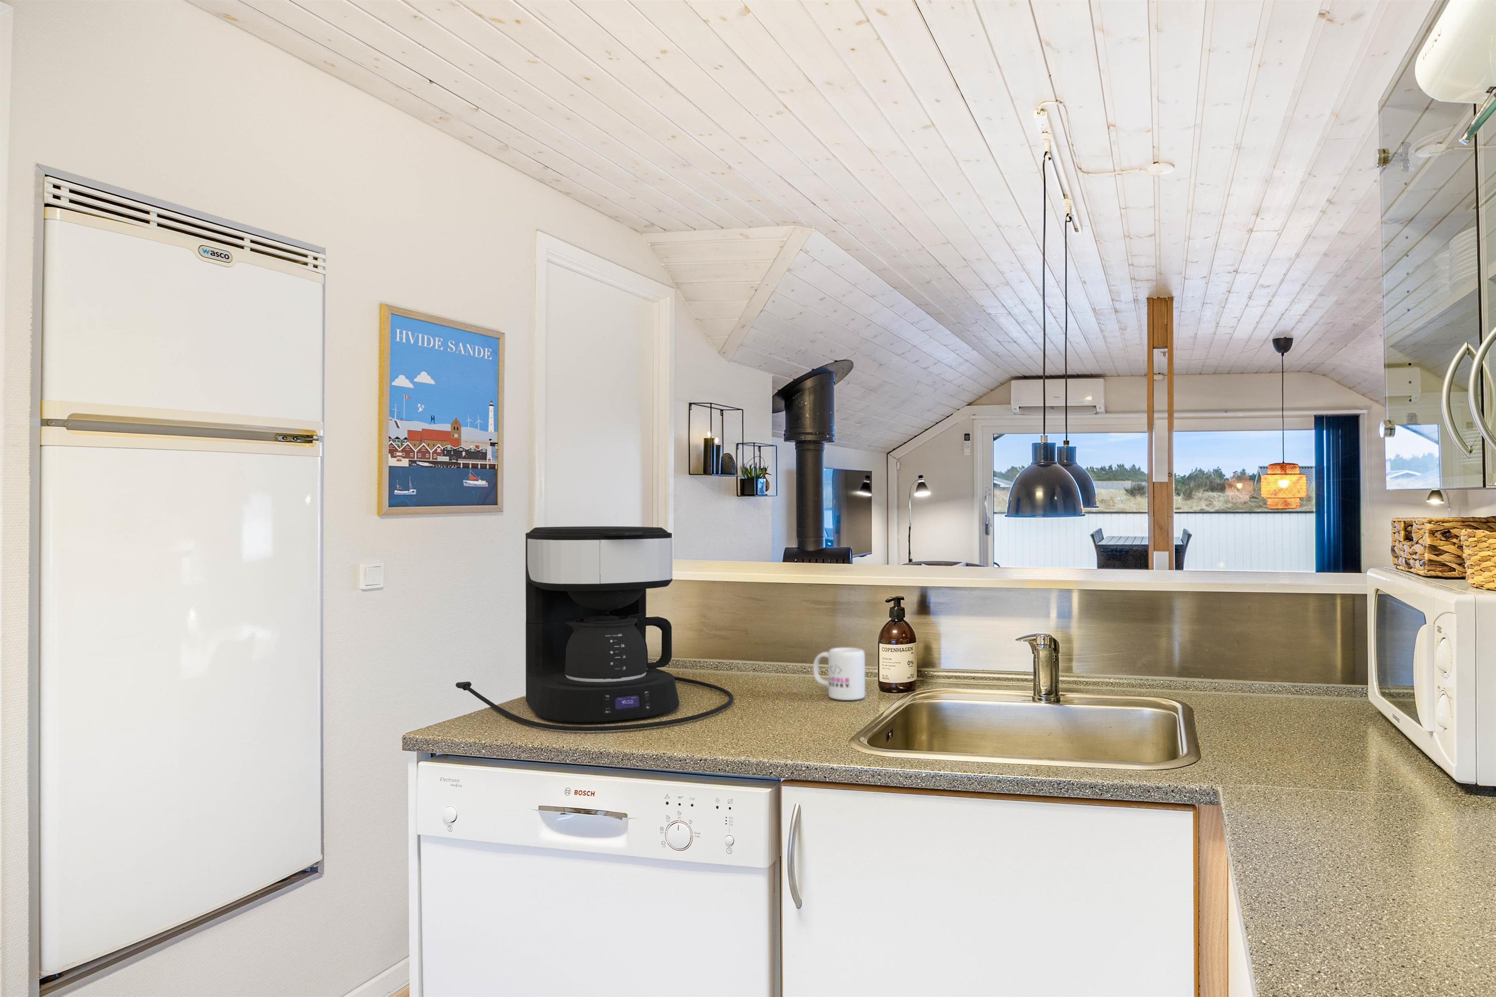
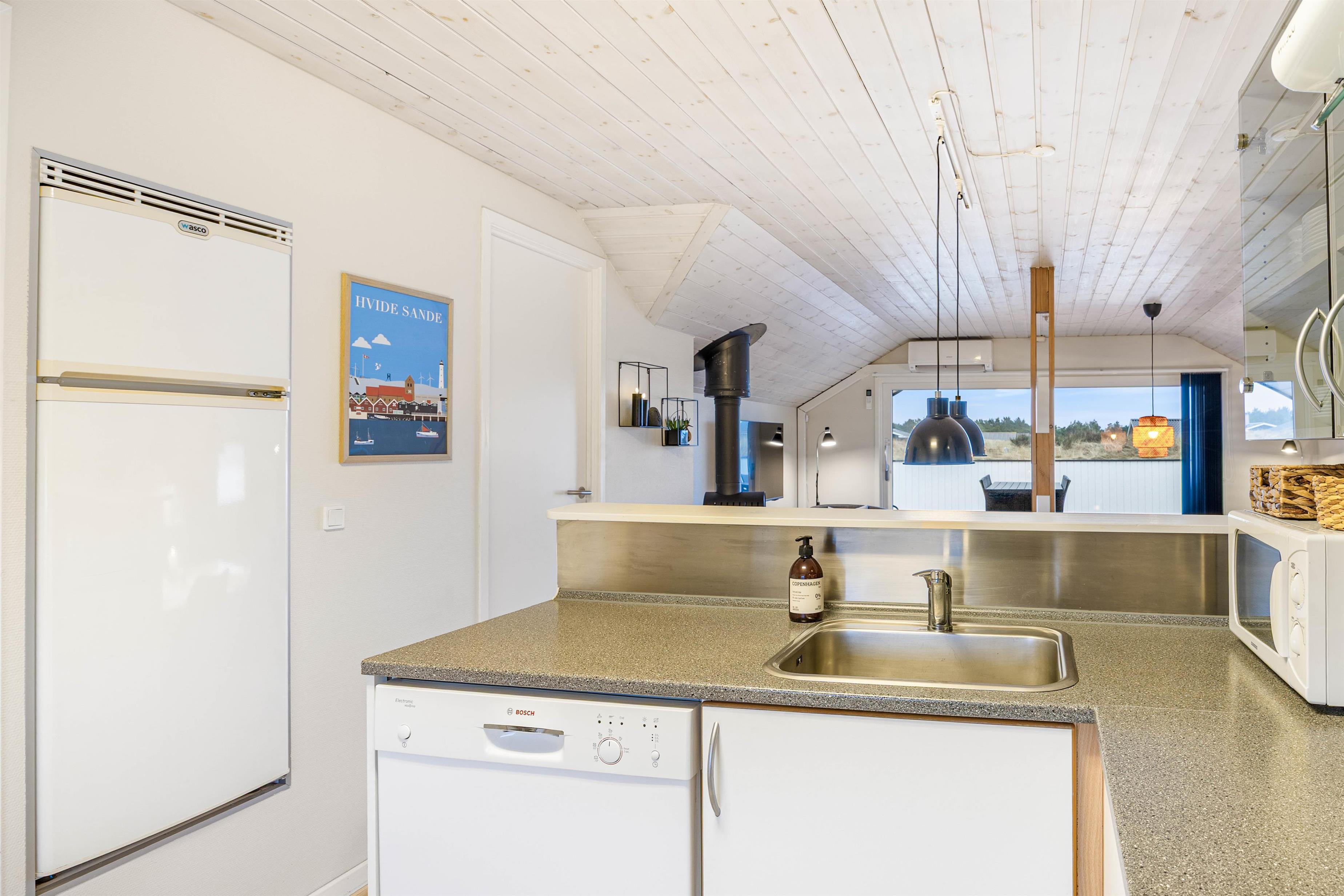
- mug [813,646,865,701]
- coffee maker [455,526,734,731]
